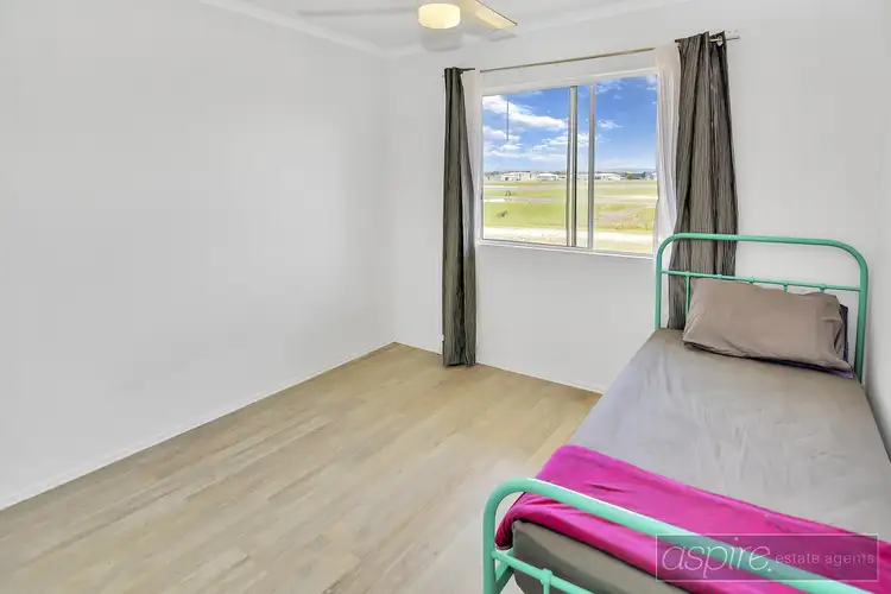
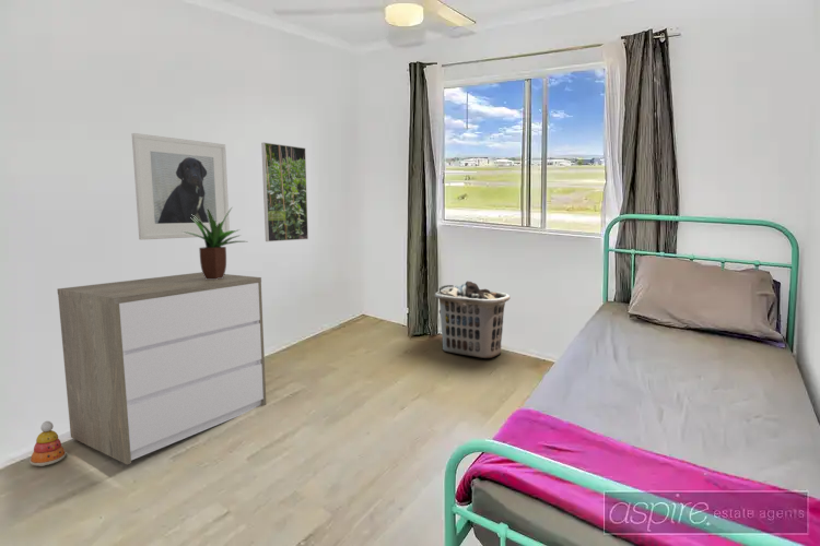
+ clothes hamper [434,281,511,359]
+ potted plant [183,205,247,280]
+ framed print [131,132,231,240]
+ stacking toy [28,420,67,467]
+ dresser [56,271,267,465]
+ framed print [260,142,309,242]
